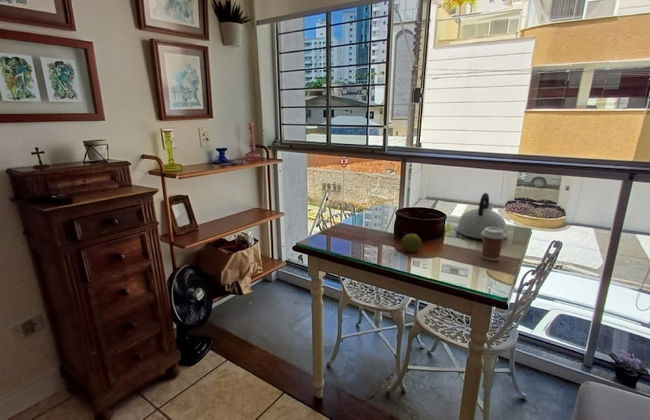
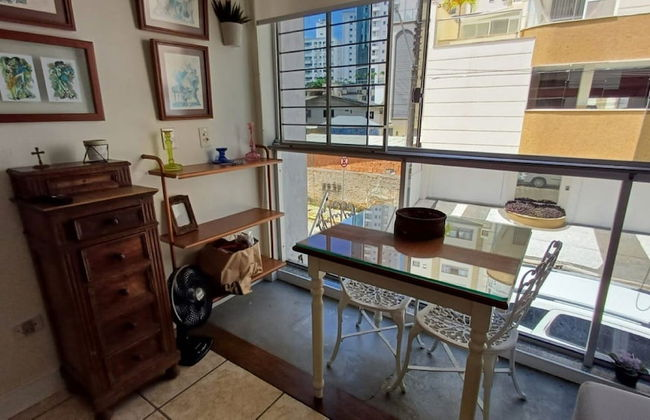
- apple [400,231,423,253]
- kettle [455,192,508,240]
- coffee cup [481,227,507,261]
